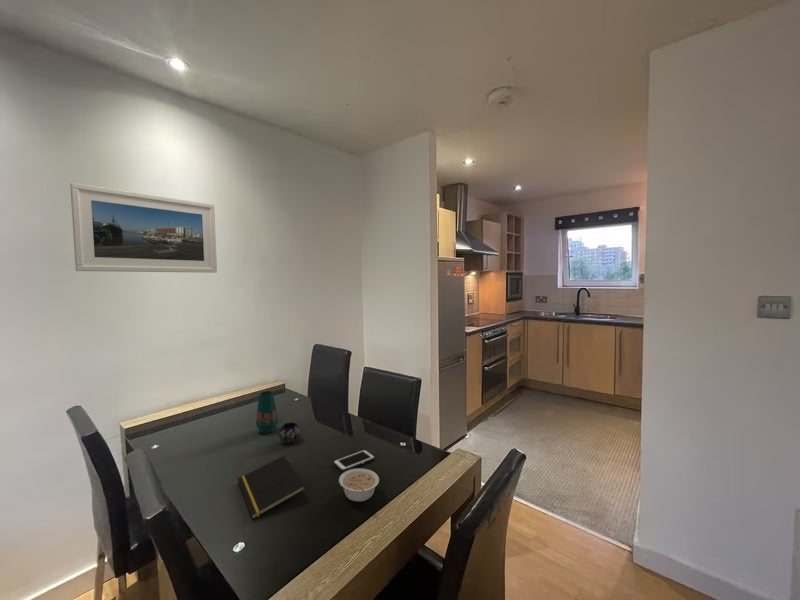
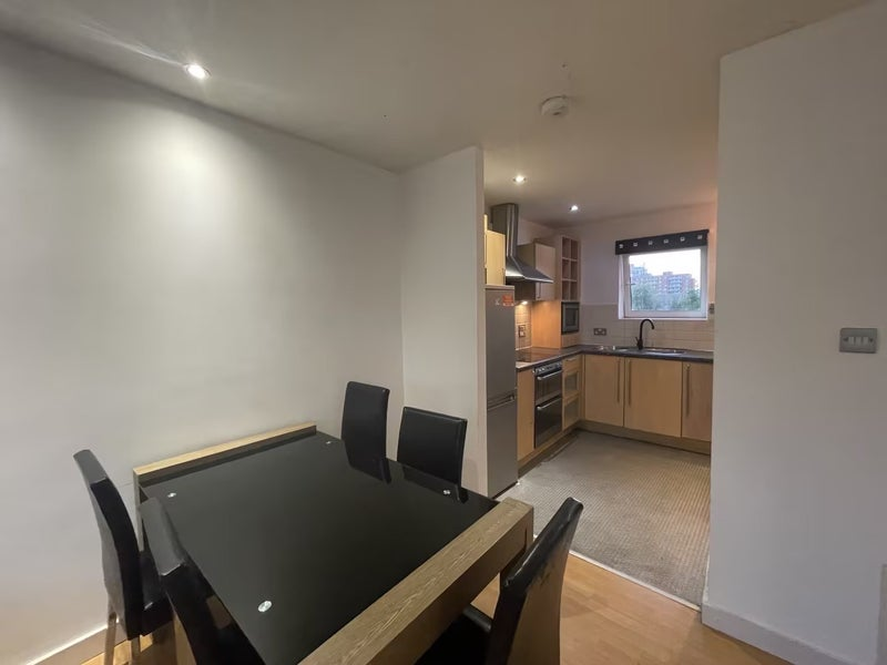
- cell phone [333,449,376,472]
- vase [255,390,303,446]
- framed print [69,182,218,274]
- legume [338,467,380,503]
- notepad [237,455,307,520]
